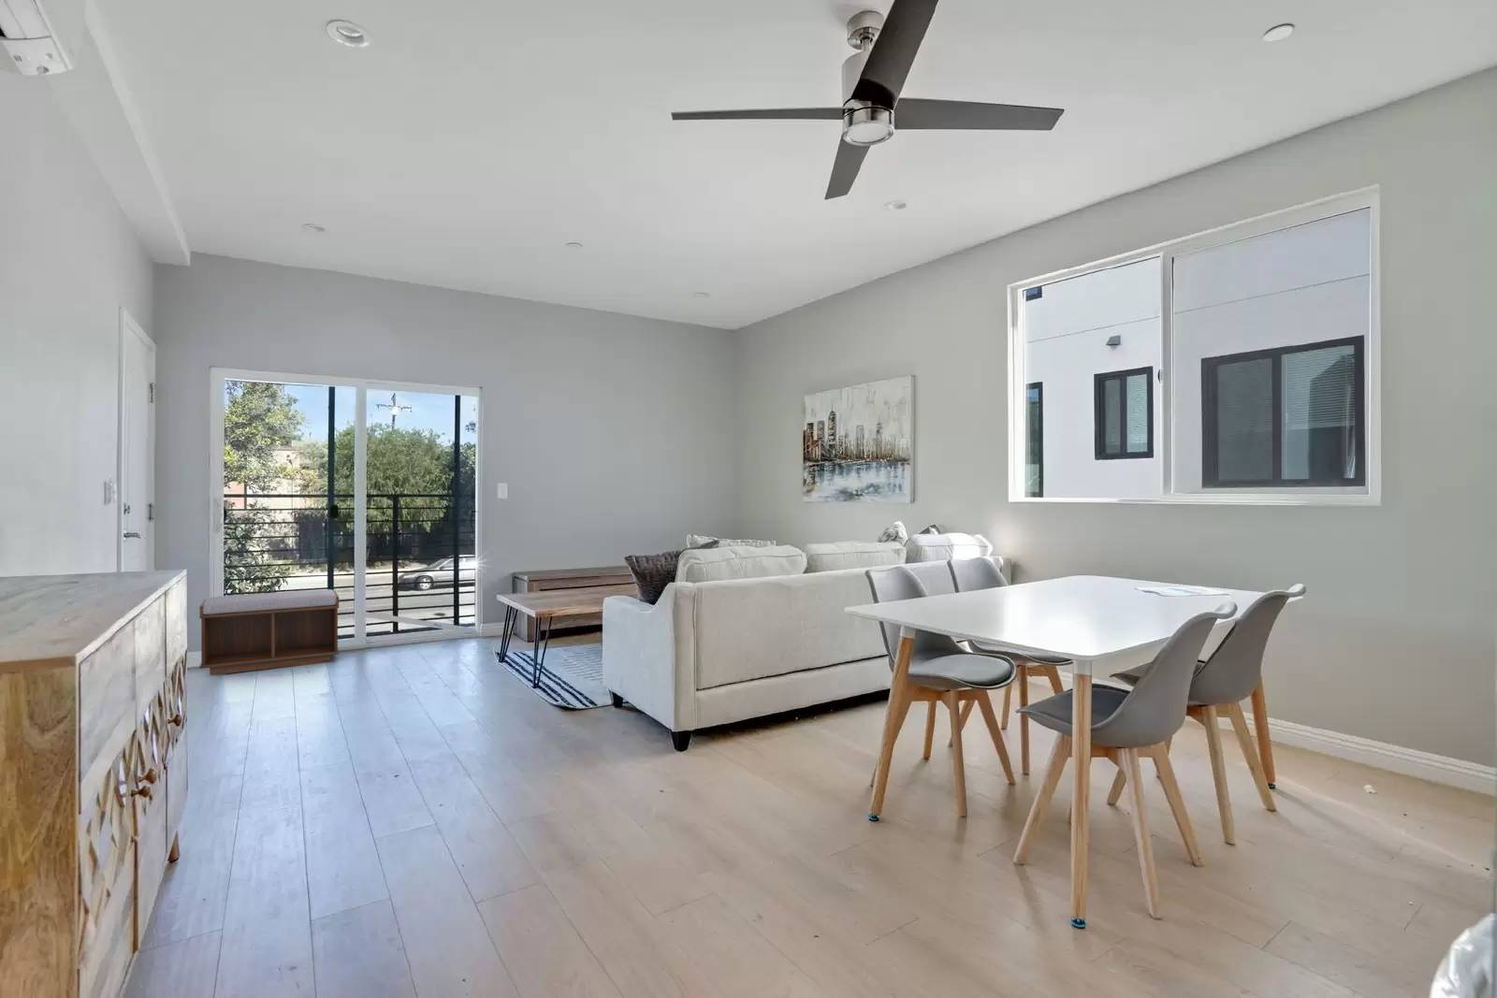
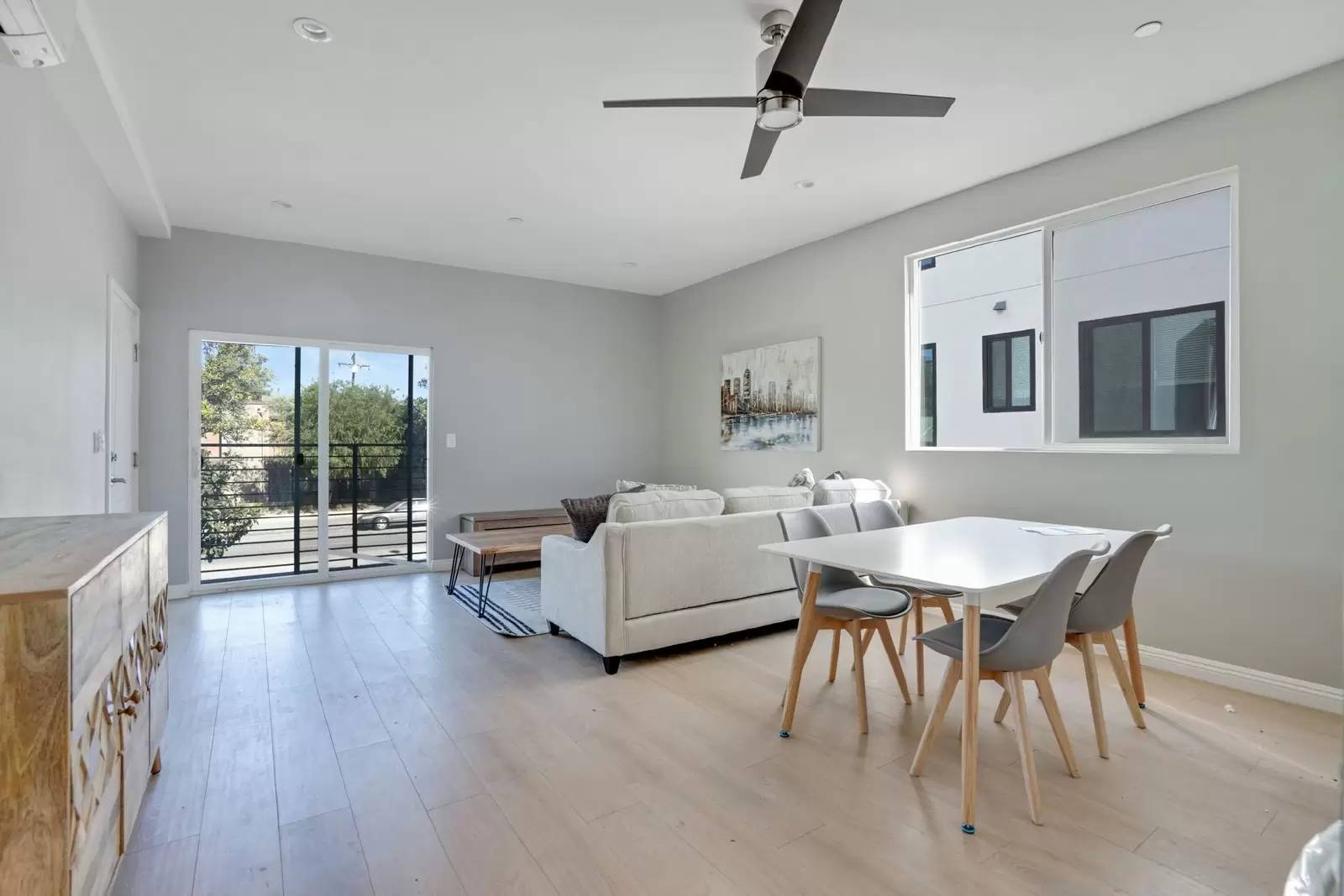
- bench [198,588,340,676]
